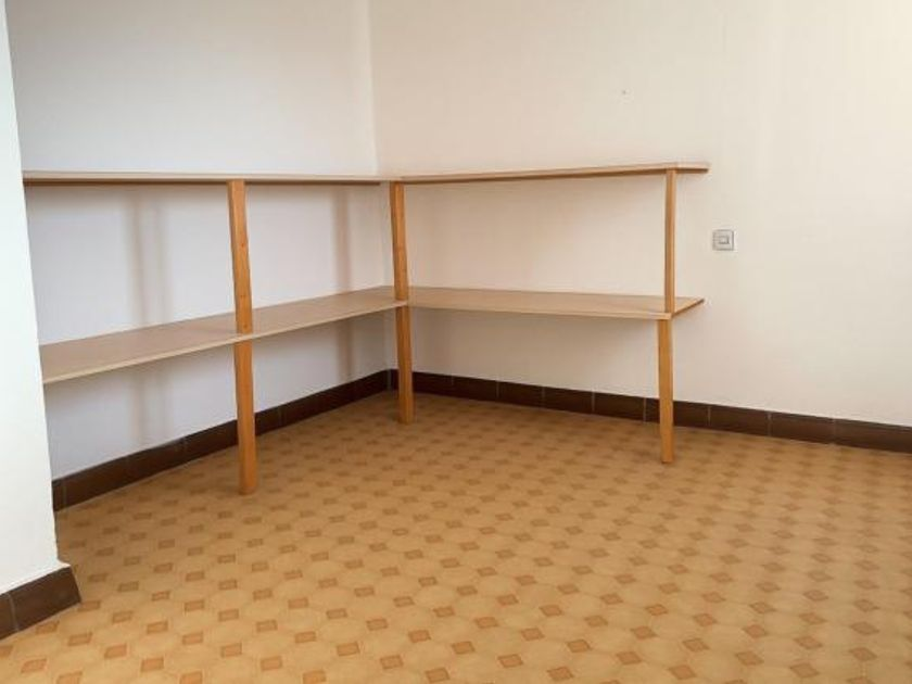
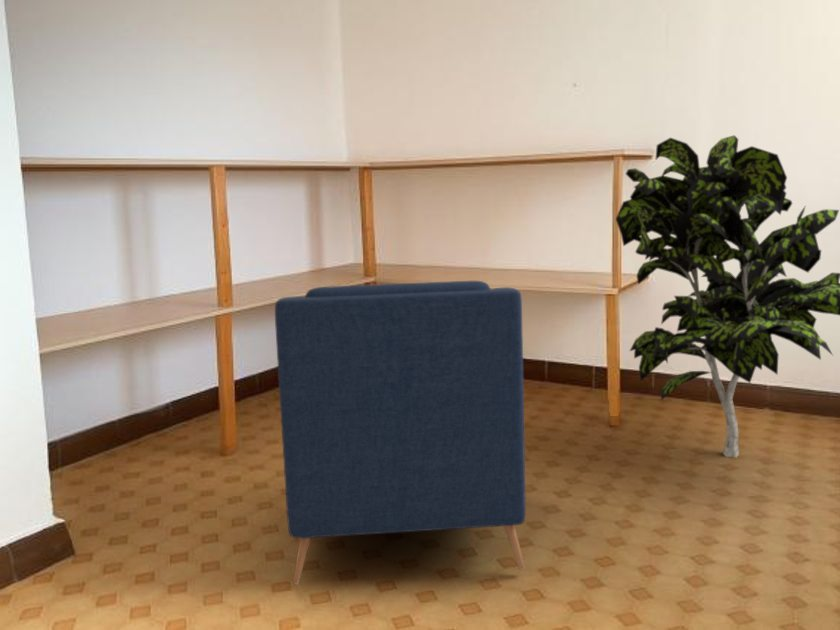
+ armchair [274,280,527,586]
+ indoor plant [615,134,840,459]
